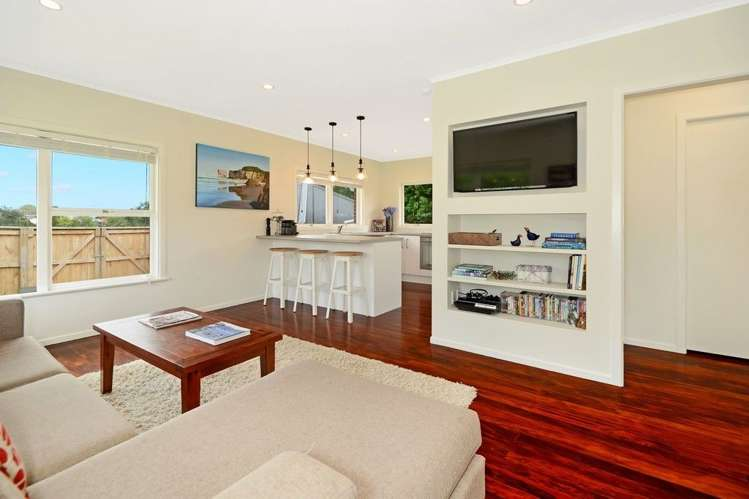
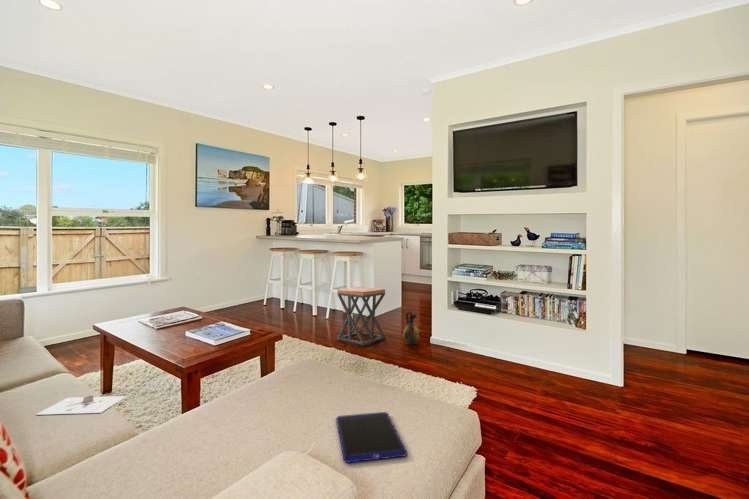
+ ceramic jug [402,311,420,346]
+ architectural model [35,395,127,416]
+ stool [337,286,386,346]
+ tablet [335,411,409,464]
